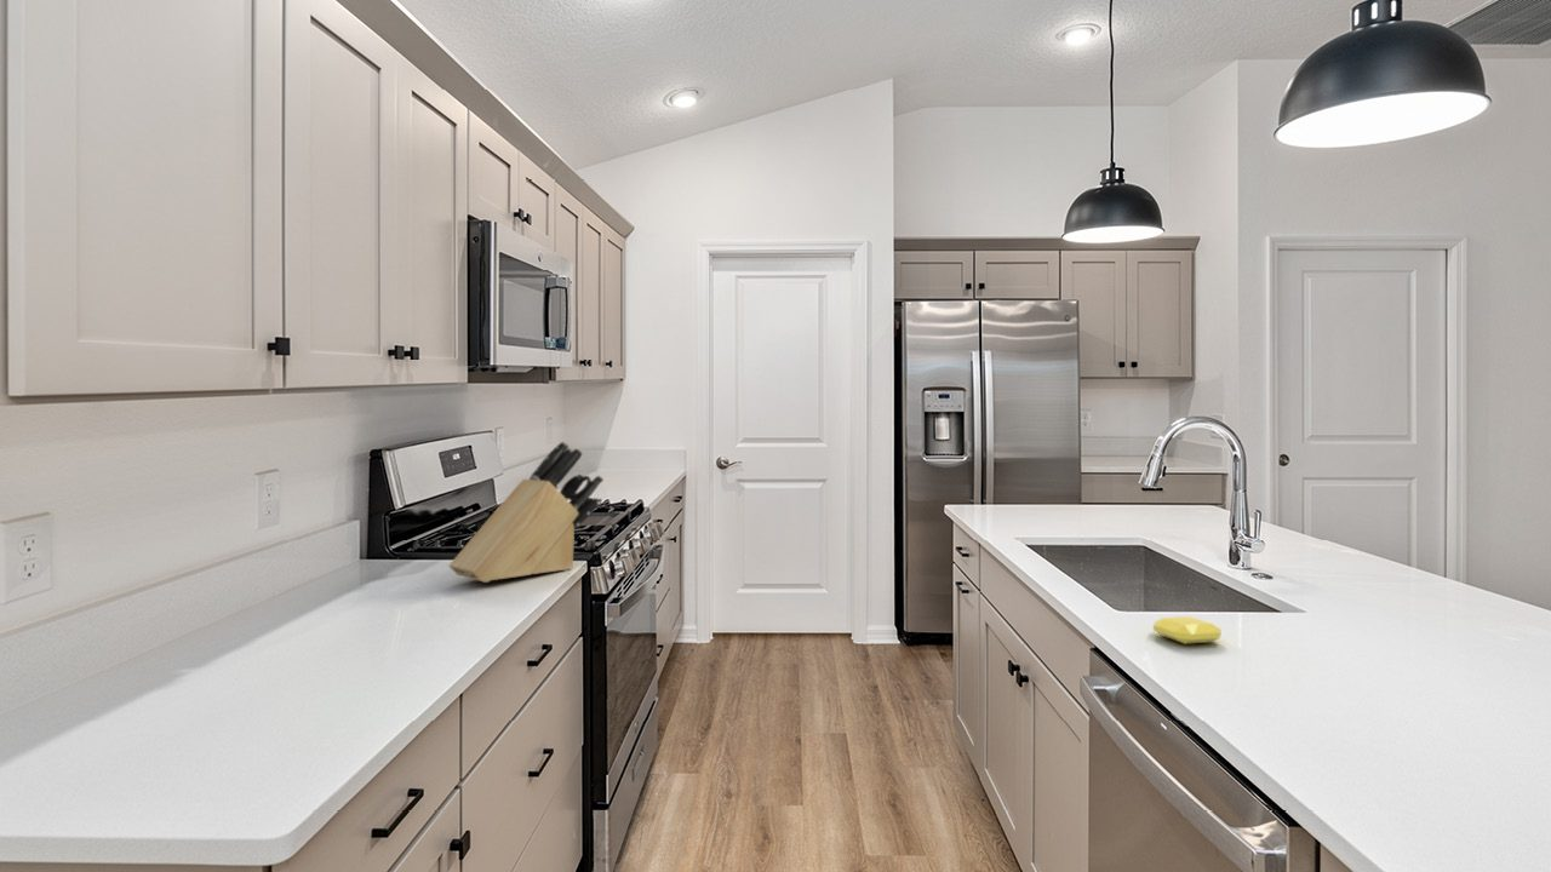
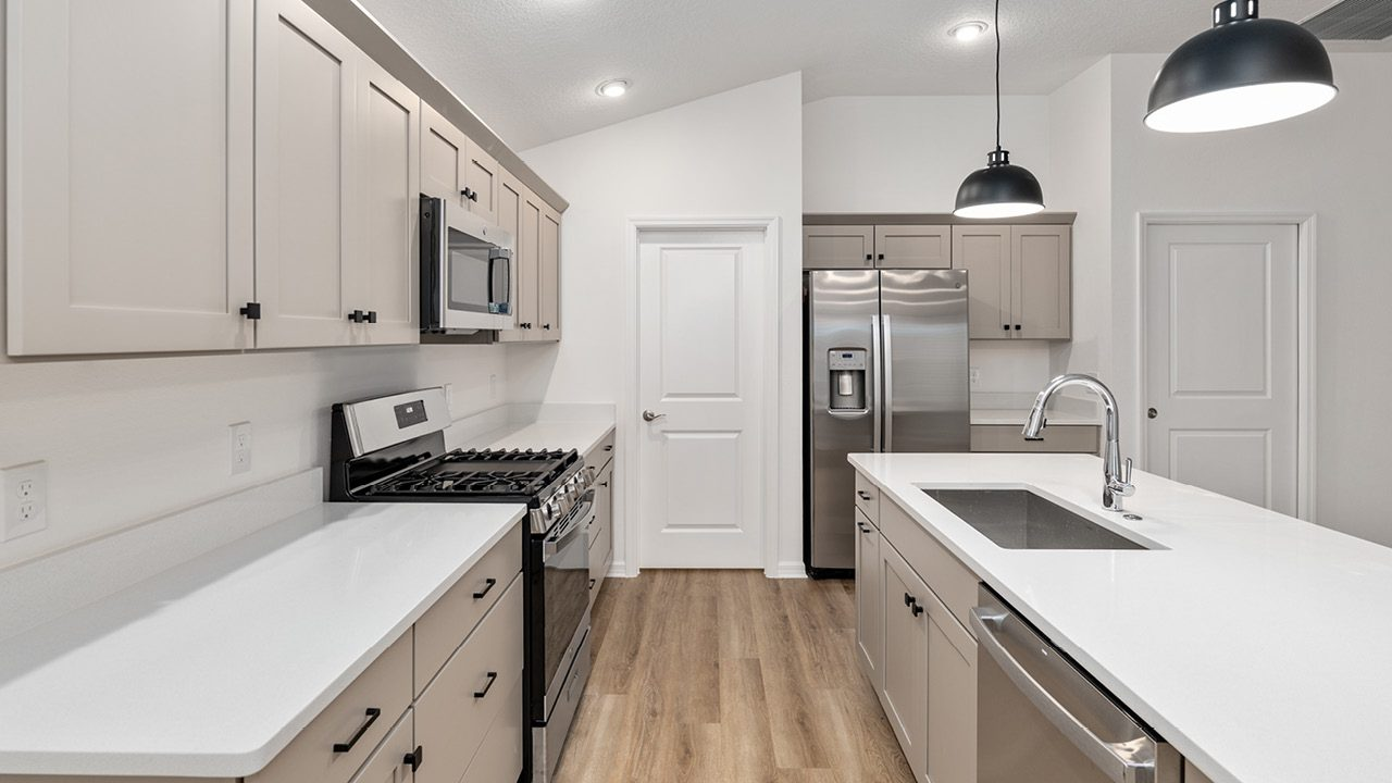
- soap bar [1152,615,1223,646]
- knife block [448,440,605,584]
